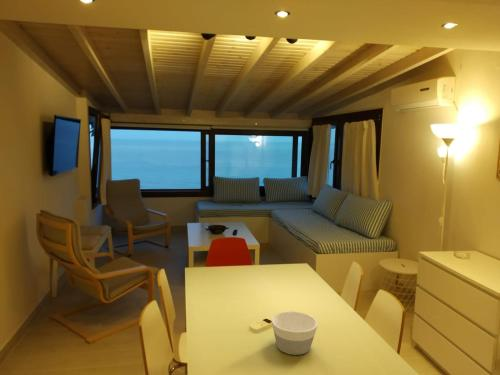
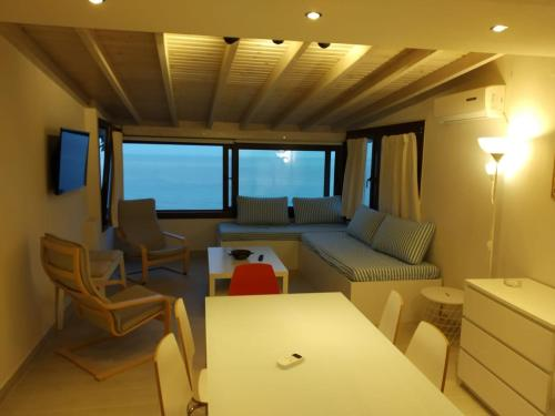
- bowl [270,310,319,356]
